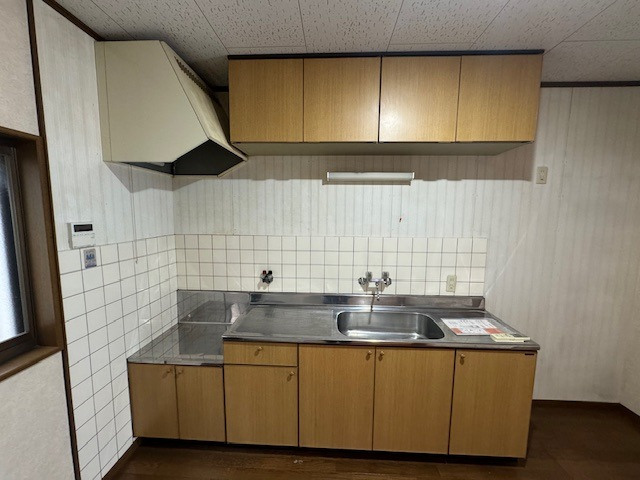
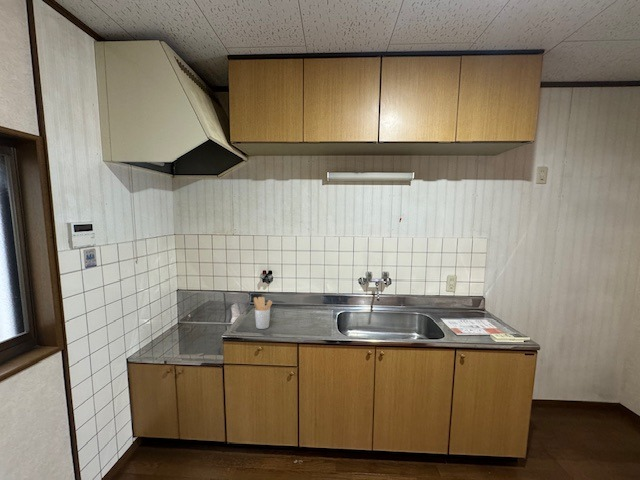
+ utensil holder [253,296,273,330]
